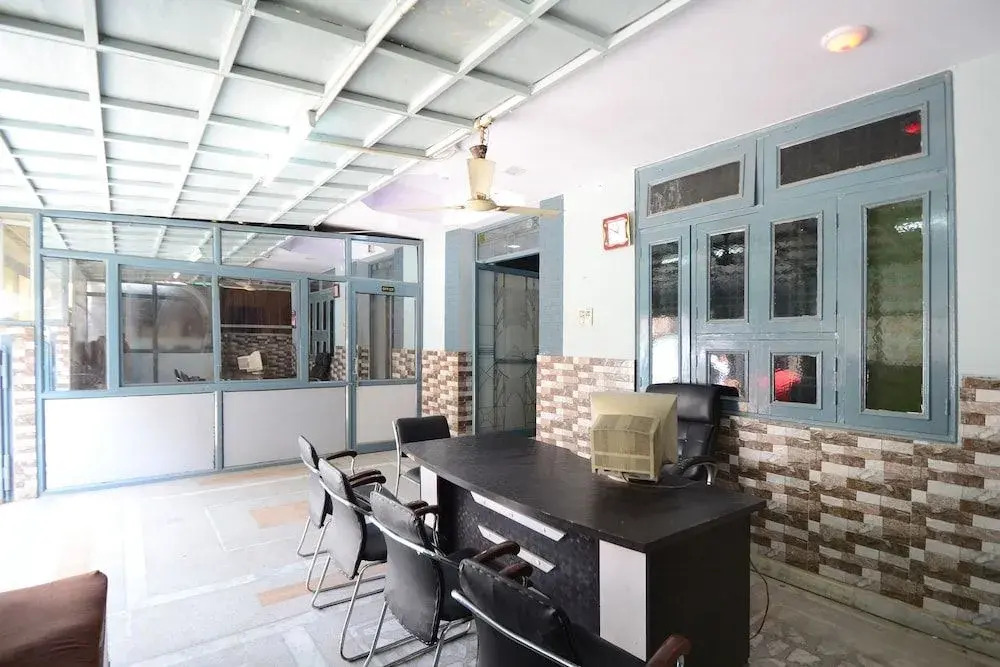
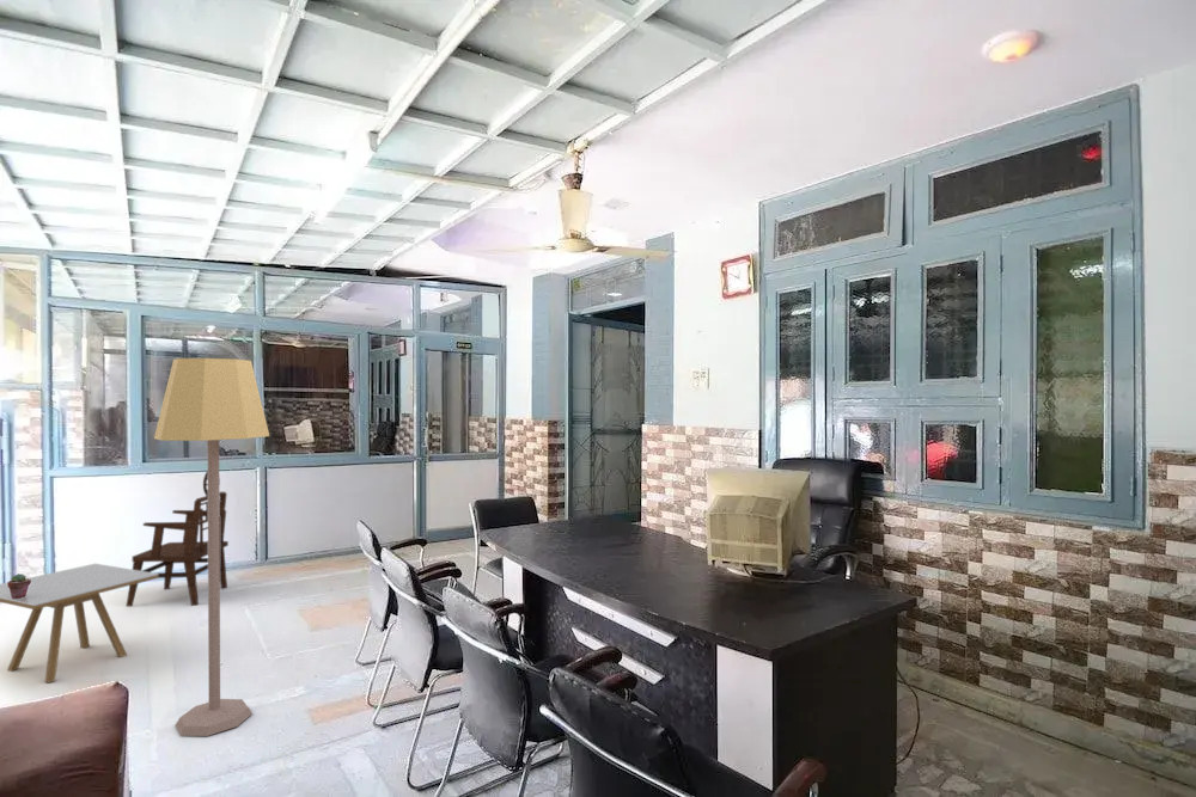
+ side table [0,563,159,685]
+ potted succulent [6,572,31,599]
+ armchair [124,470,230,608]
+ lamp [153,357,270,737]
